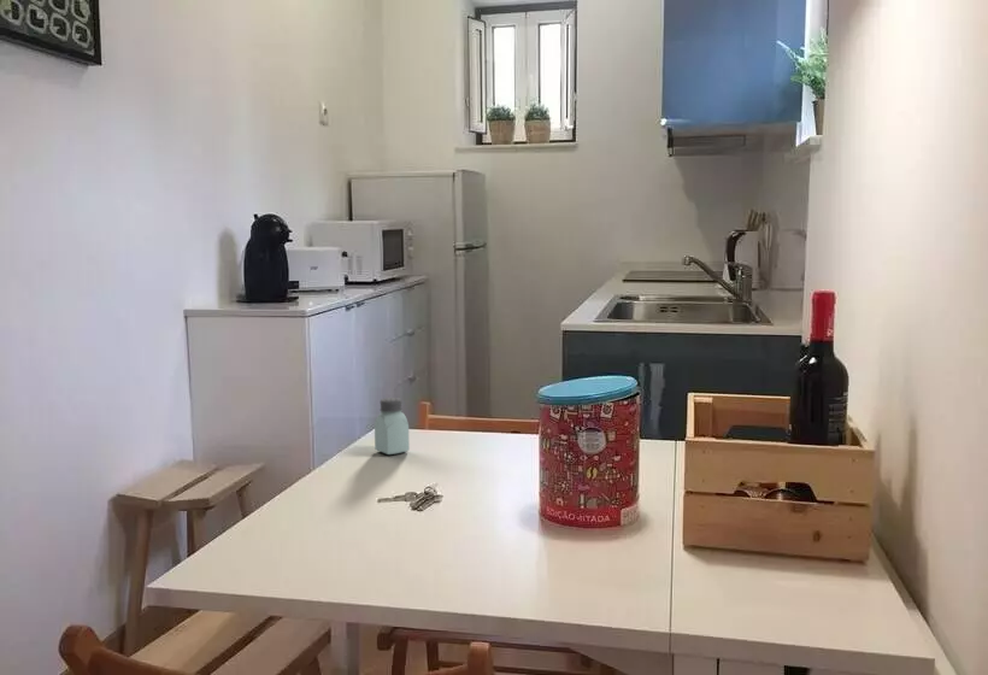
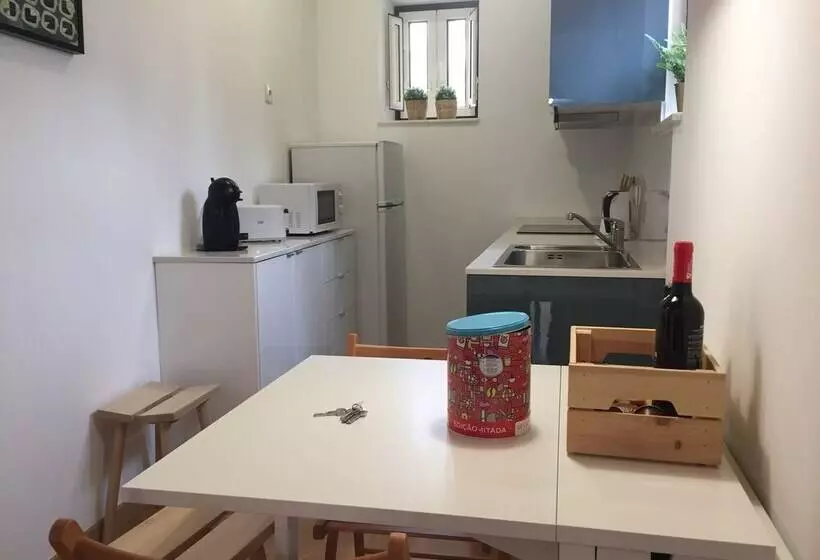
- saltshaker [374,397,411,456]
